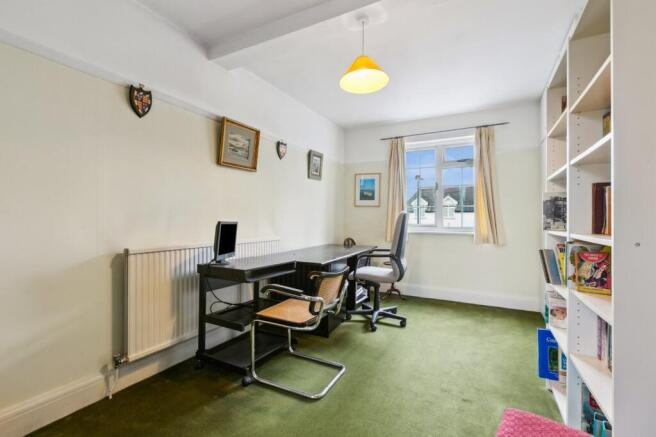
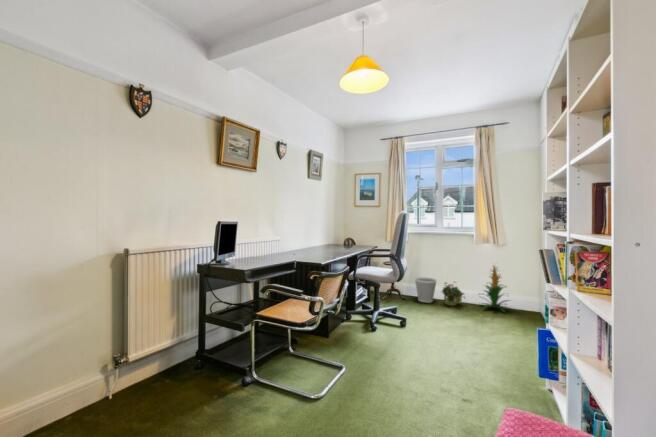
+ potted plant [440,281,467,307]
+ wastebasket [414,276,438,303]
+ indoor plant [477,263,515,313]
